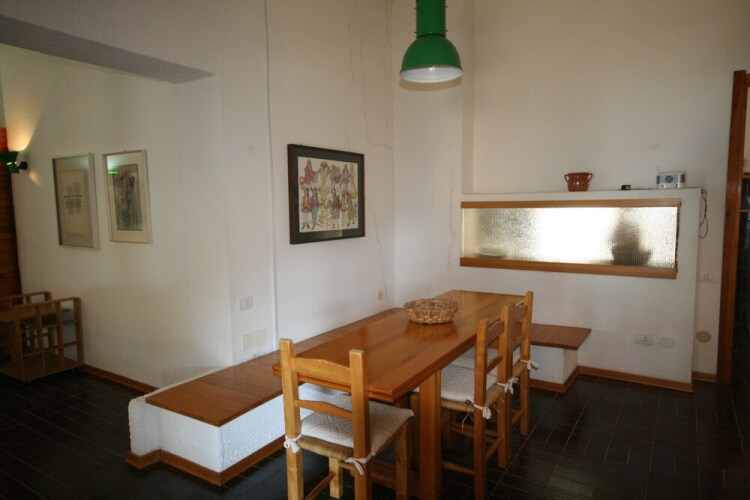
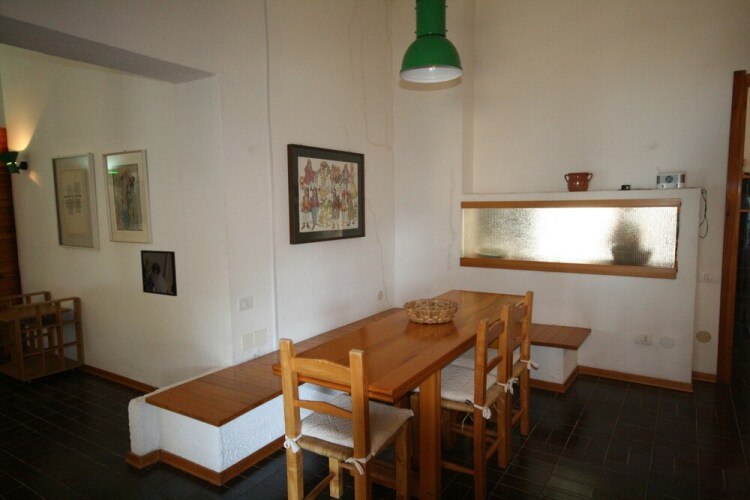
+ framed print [140,249,178,297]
